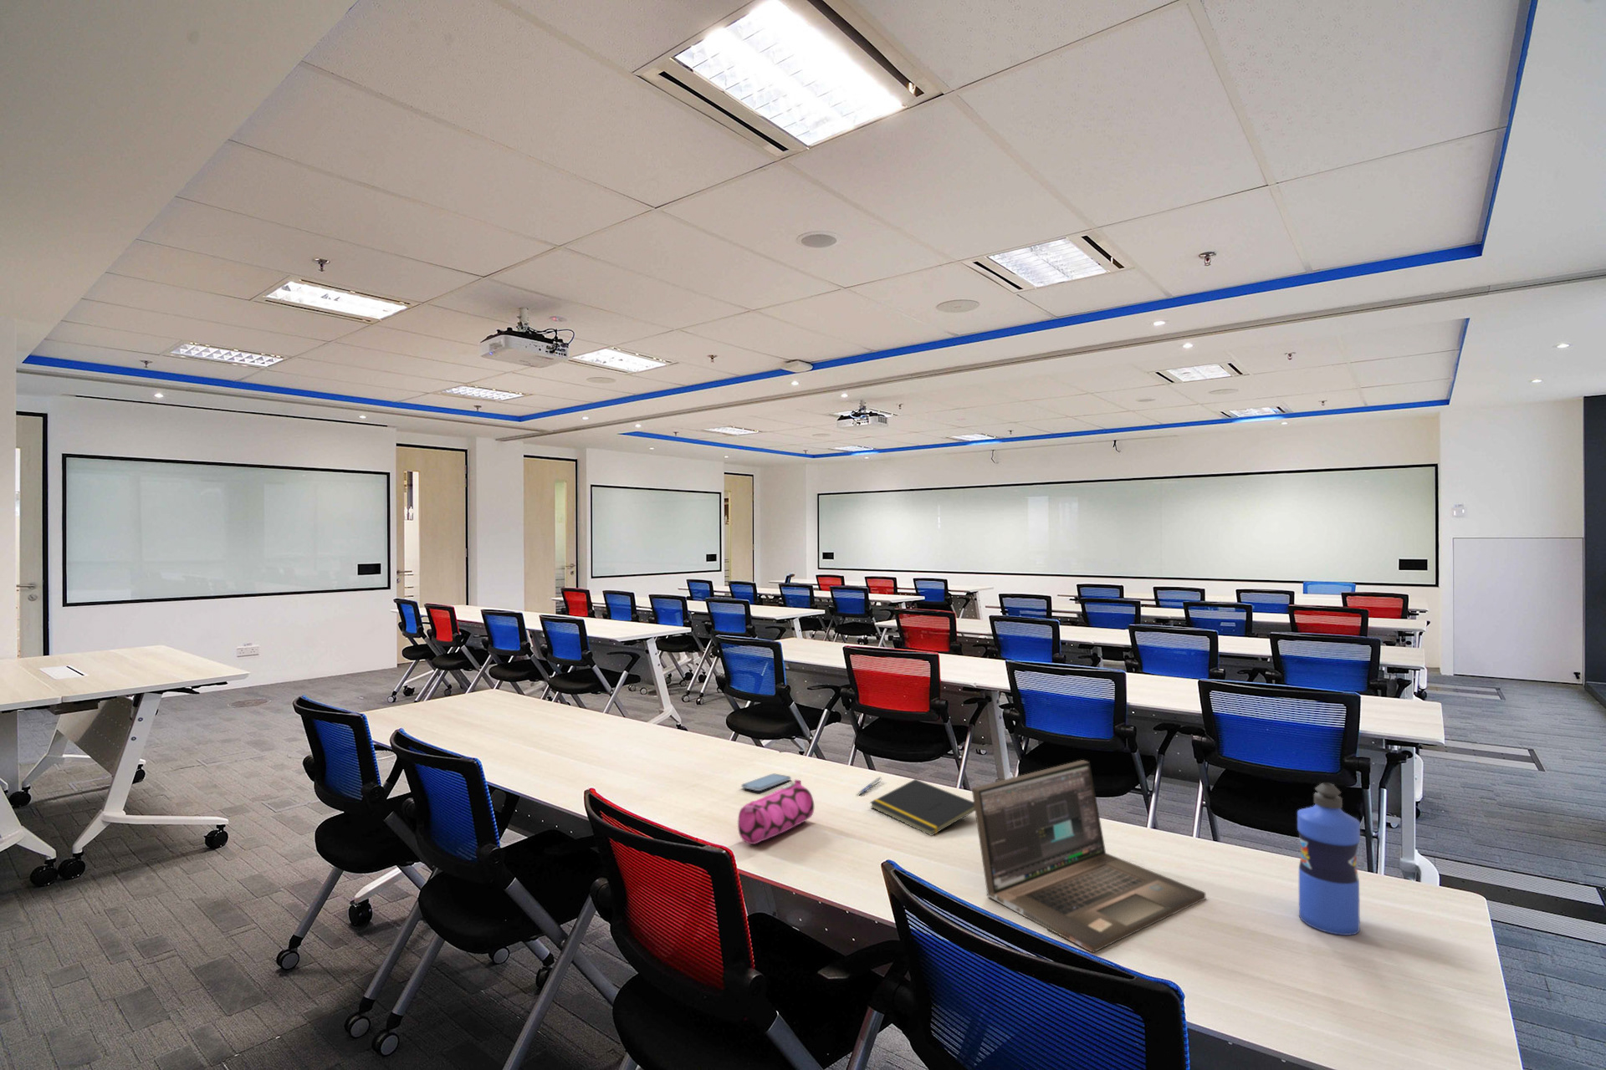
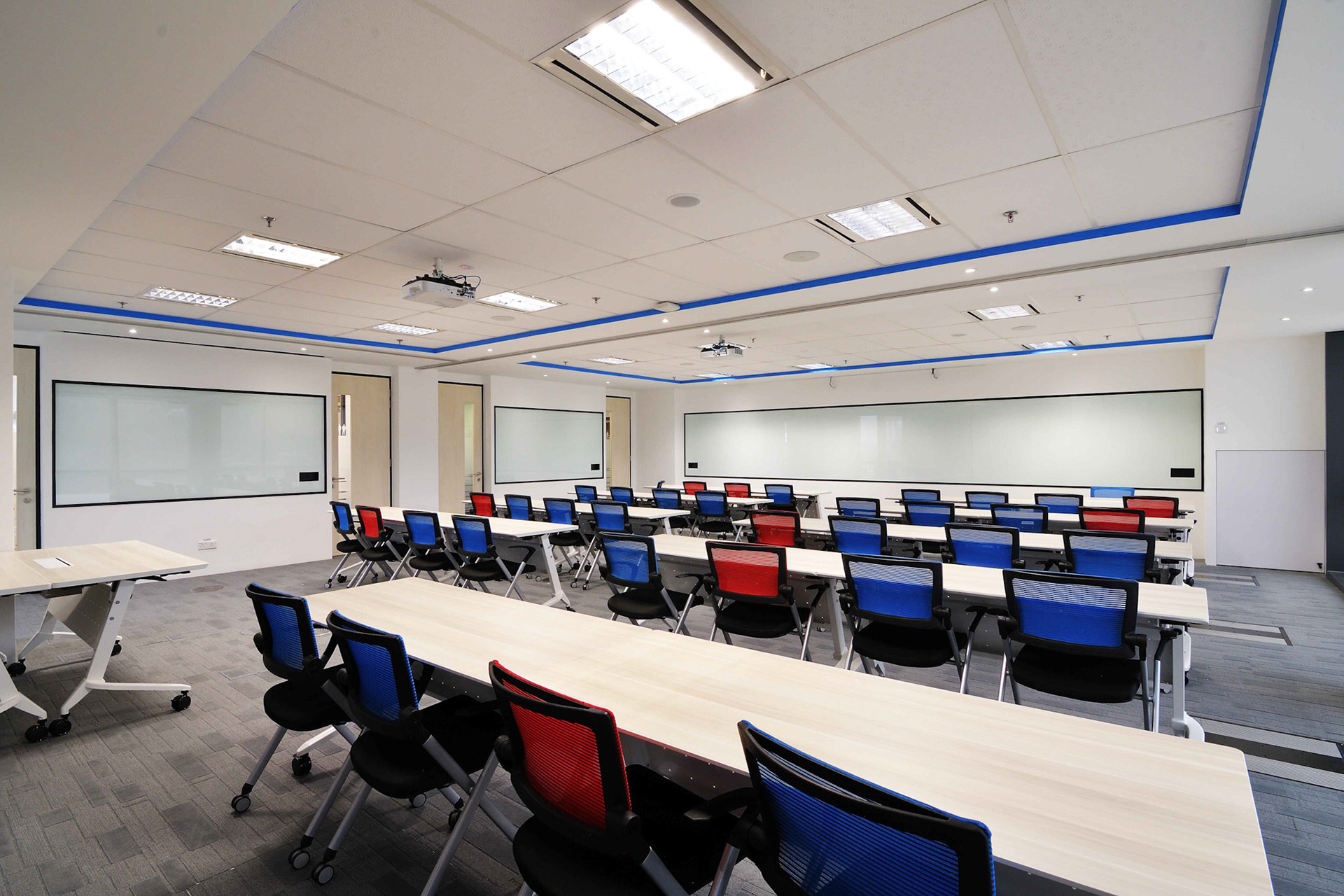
- notepad [869,779,975,837]
- laptop [971,760,1206,954]
- water bottle [1297,781,1361,936]
- smartphone [740,773,792,792]
- pencil case [737,779,815,845]
- pen [856,776,882,795]
